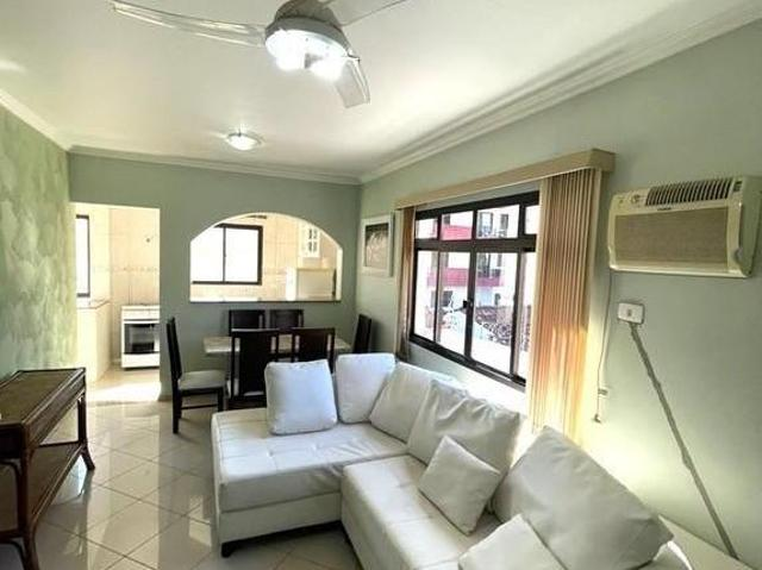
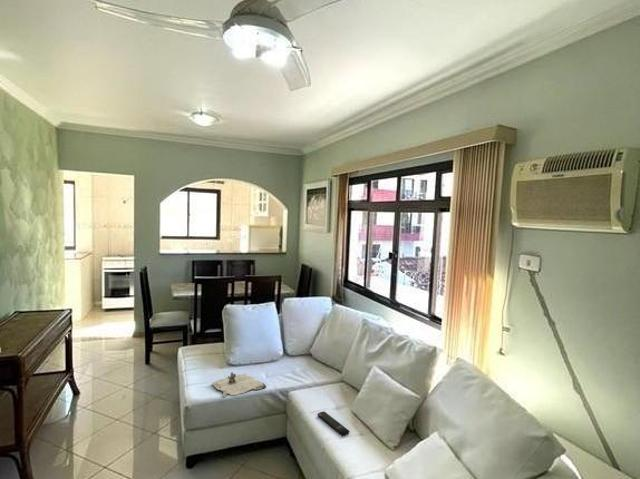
+ remote control [316,410,350,436]
+ magazine [211,371,267,398]
